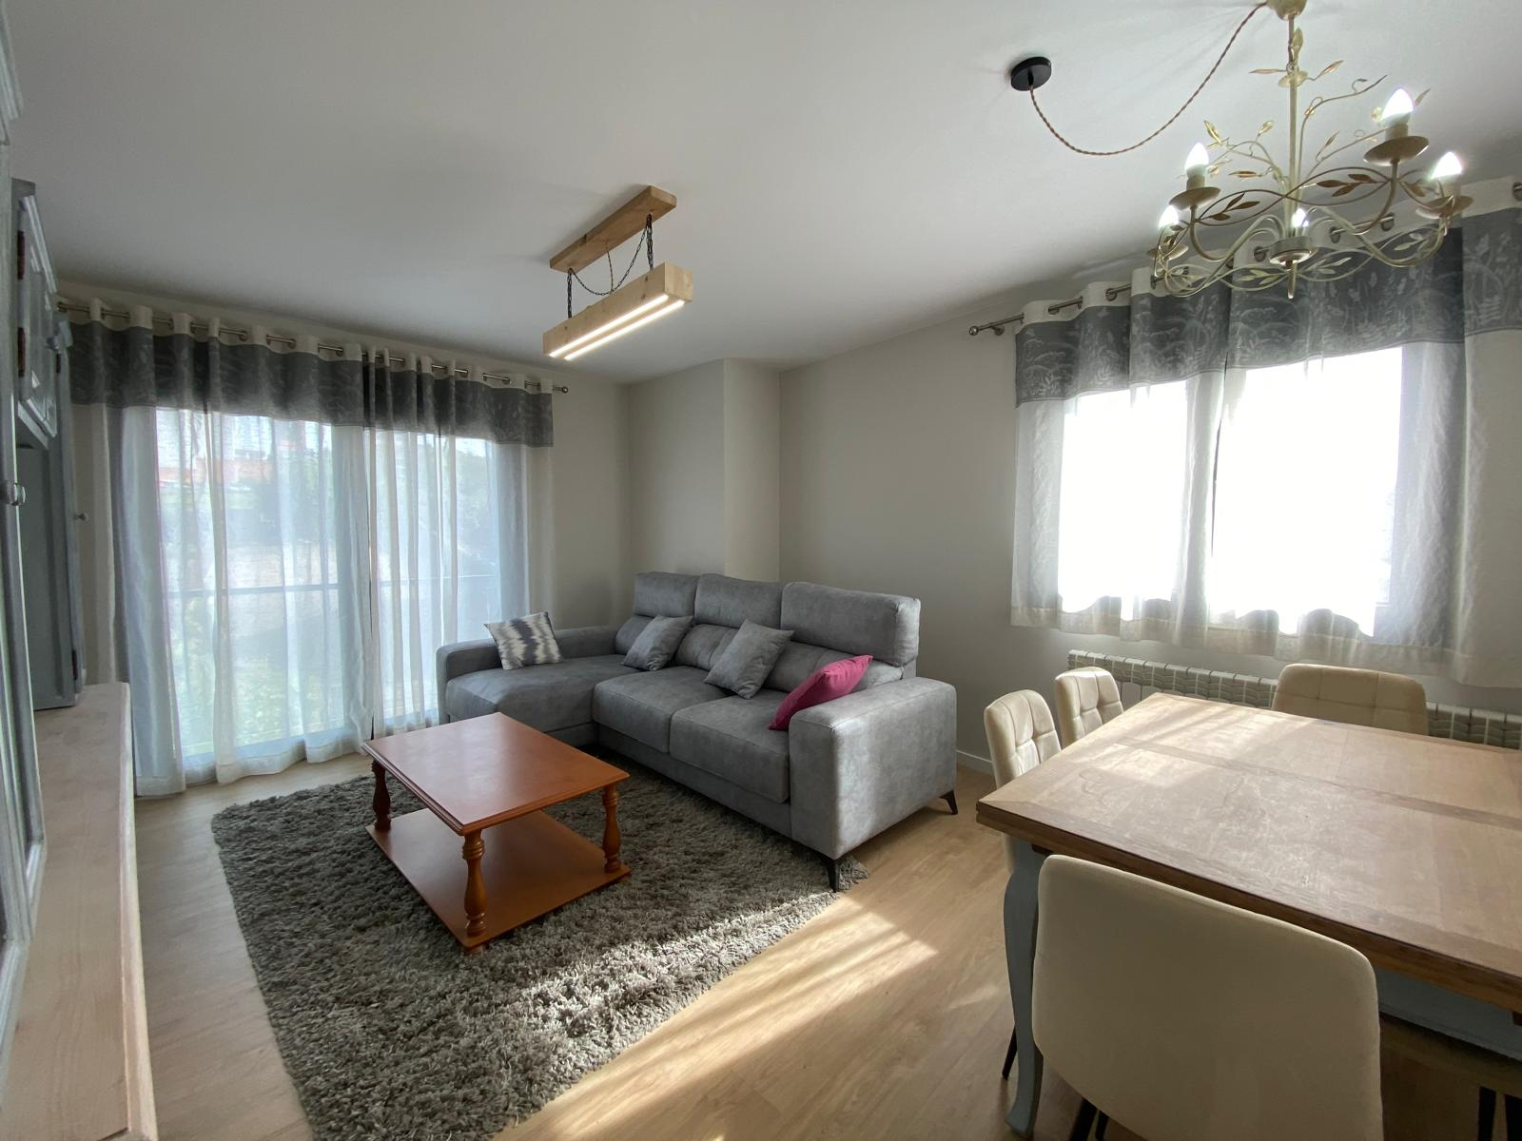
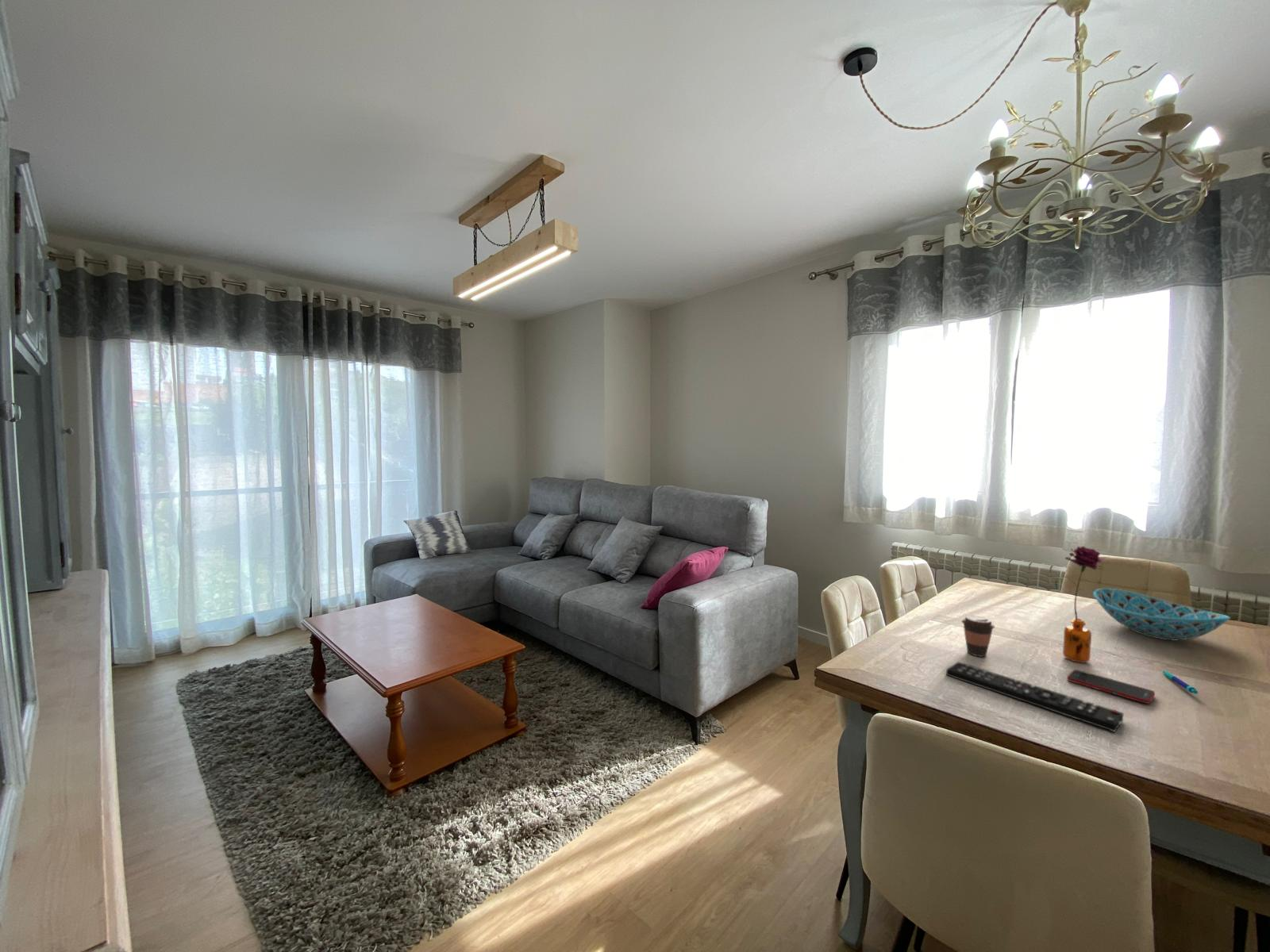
+ flower [1055,545,1108,663]
+ pen [1161,670,1199,695]
+ coffee cup [960,614,996,658]
+ cell phone [1066,669,1156,704]
+ bowl [1092,588,1231,642]
+ remote control [945,661,1124,733]
